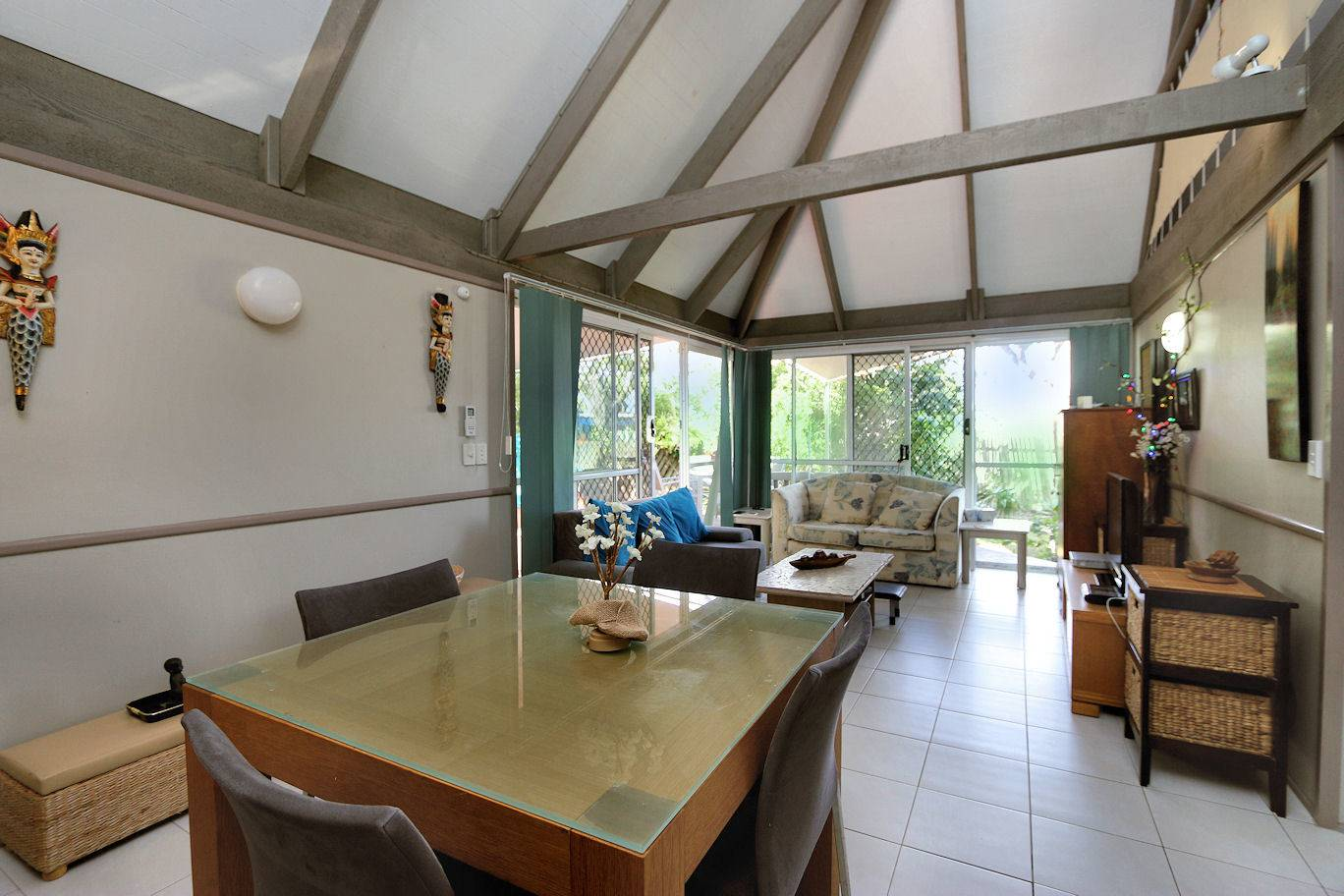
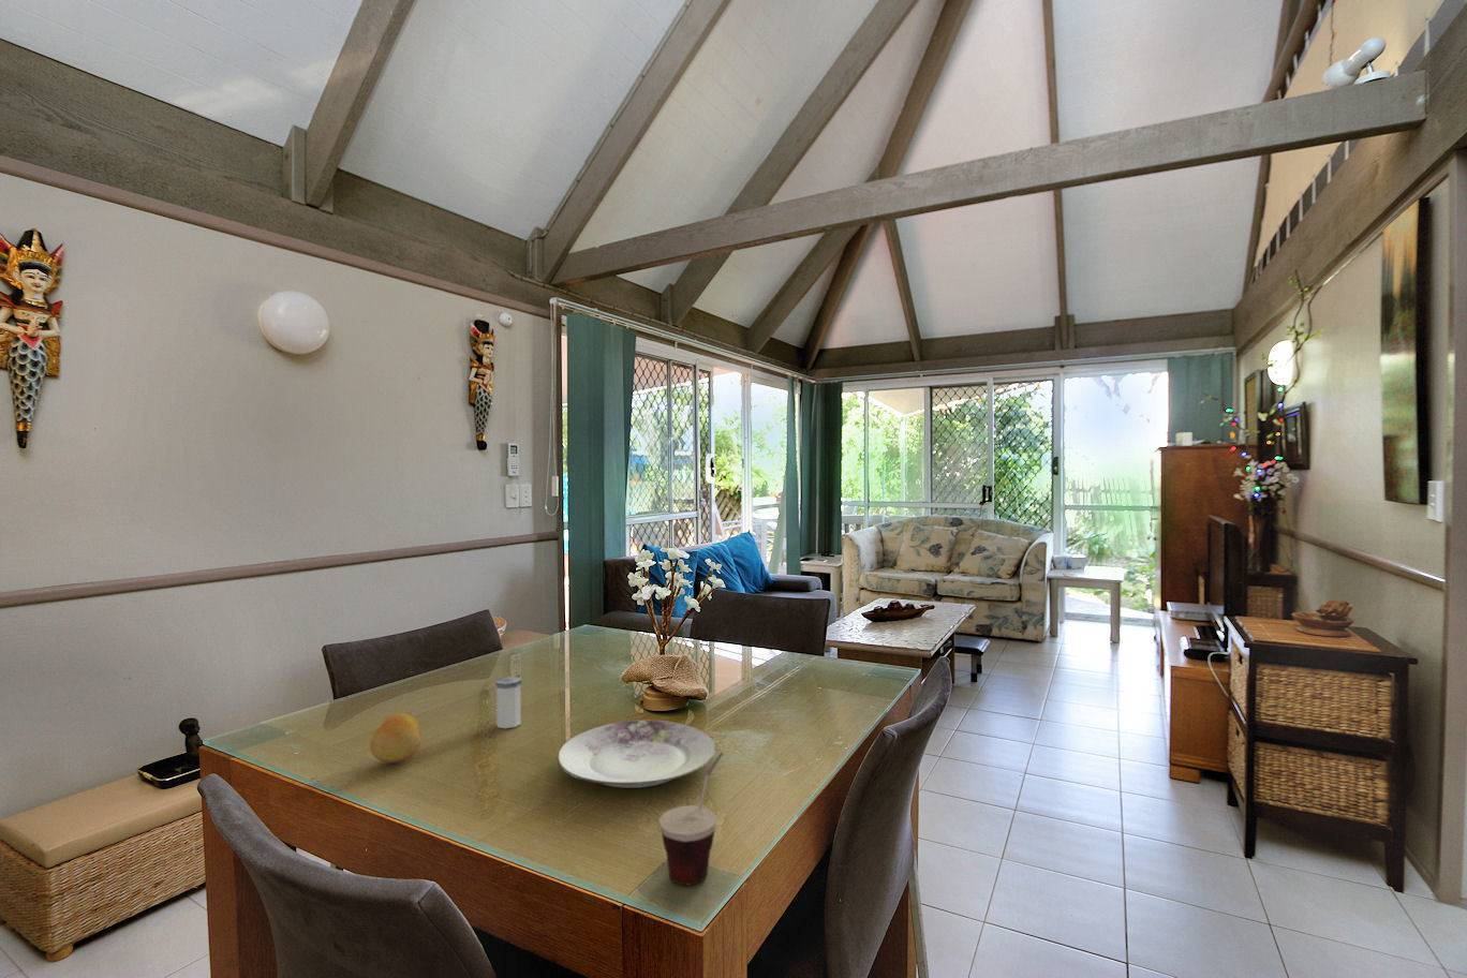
+ plate [556,718,717,789]
+ salt shaker [494,676,522,729]
+ cup [658,752,724,886]
+ fruit [369,713,422,764]
